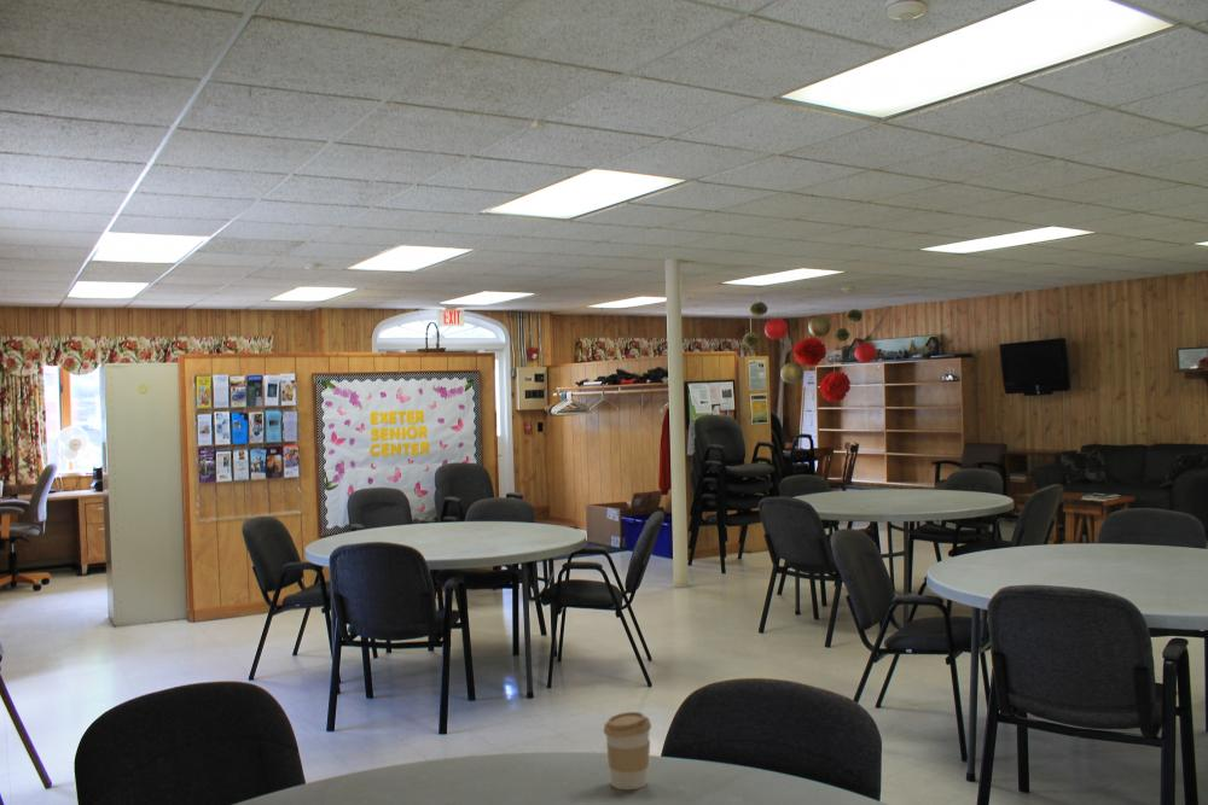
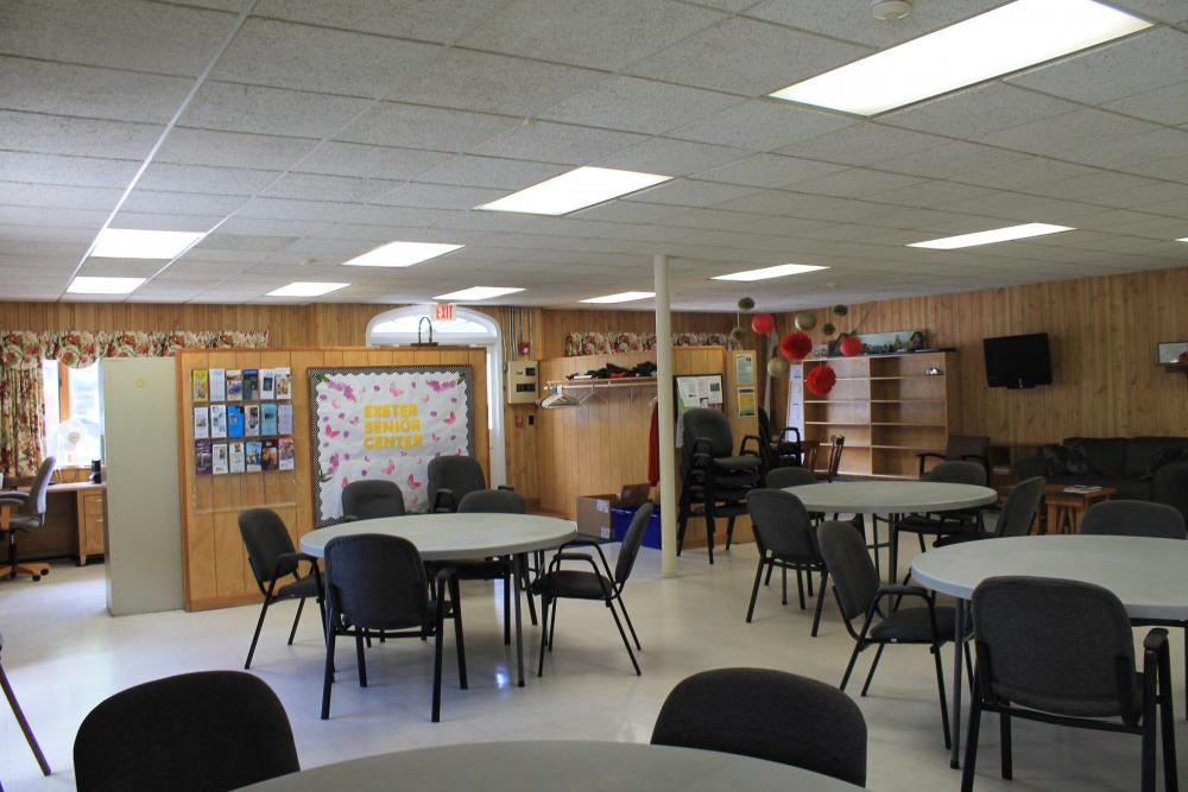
- coffee cup [603,711,652,791]
